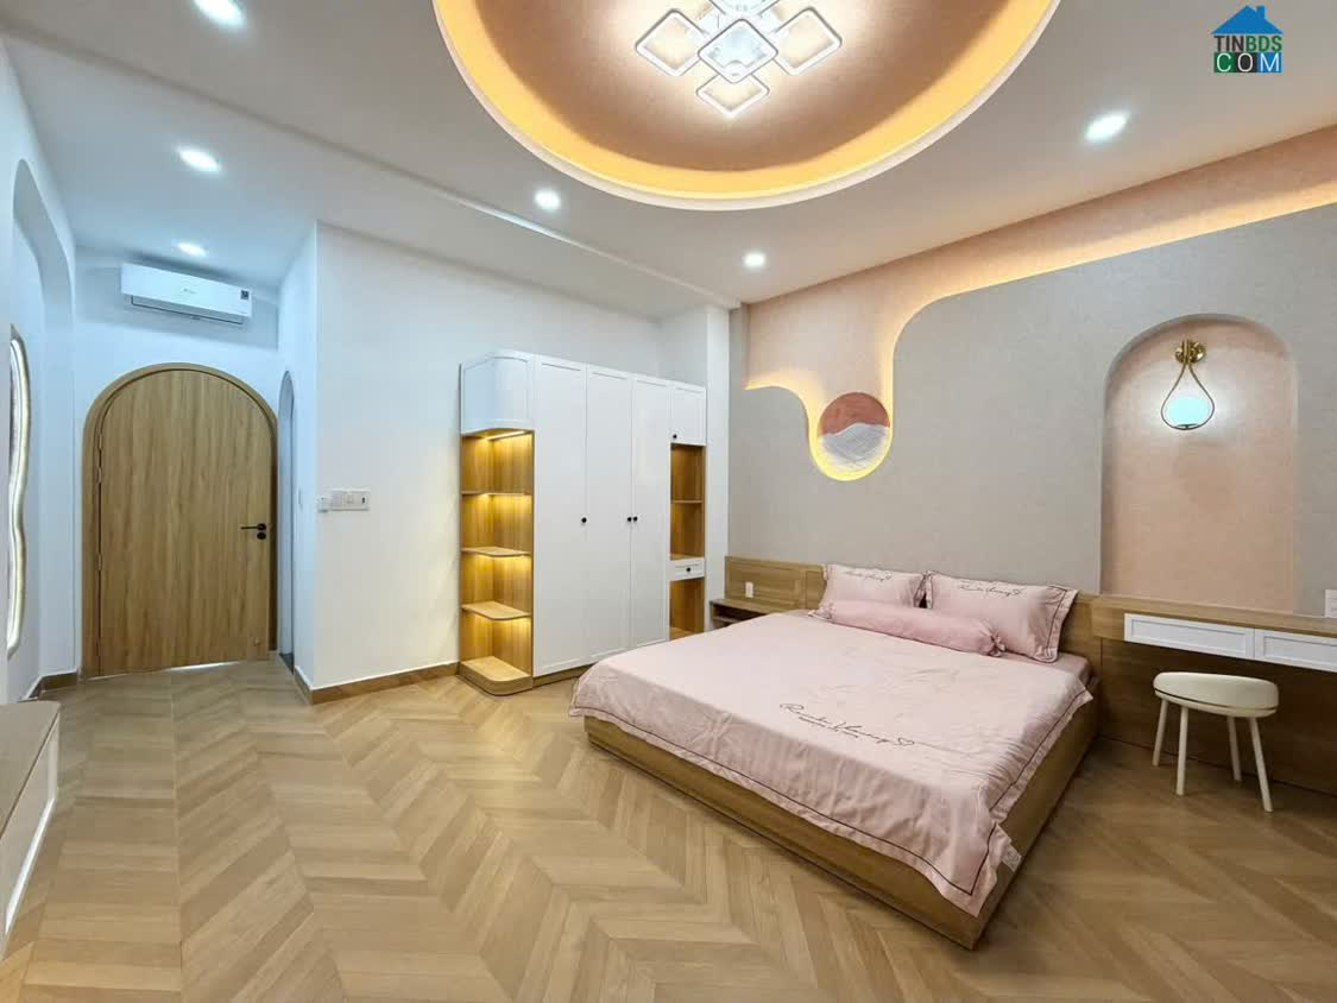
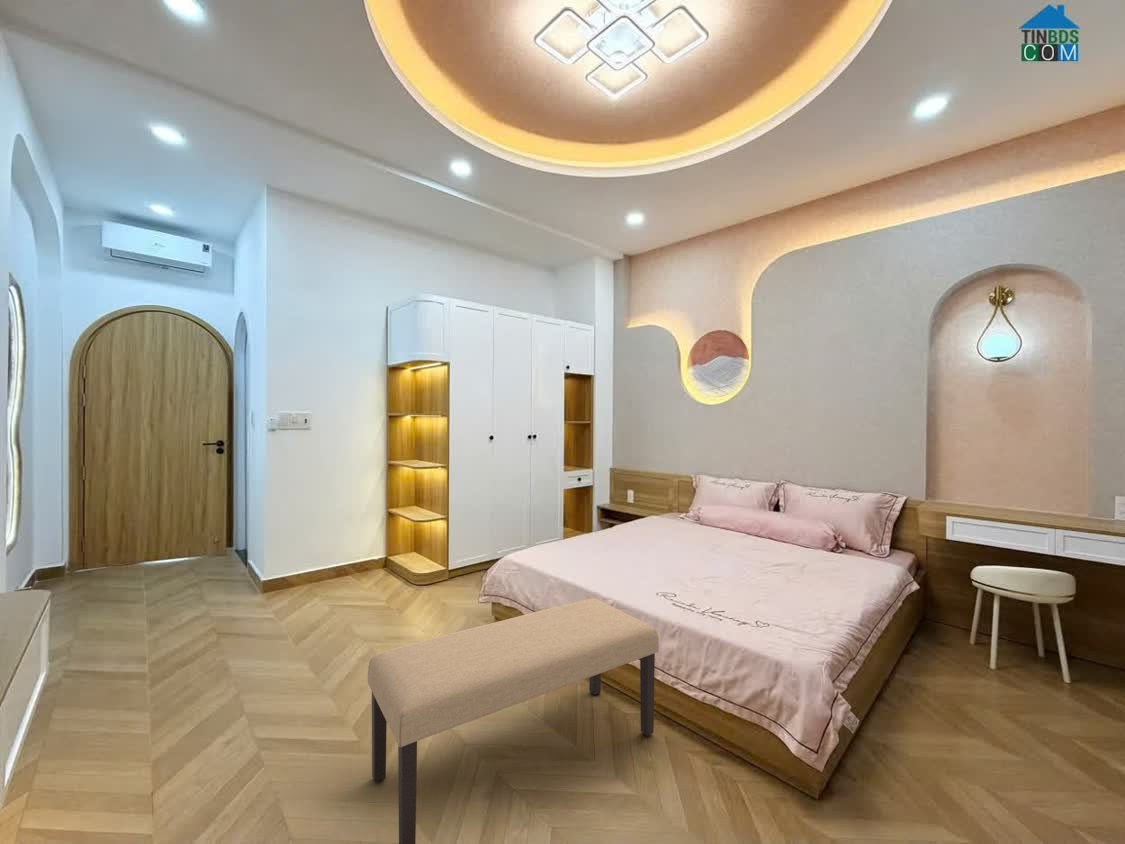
+ bench [367,597,660,844]
